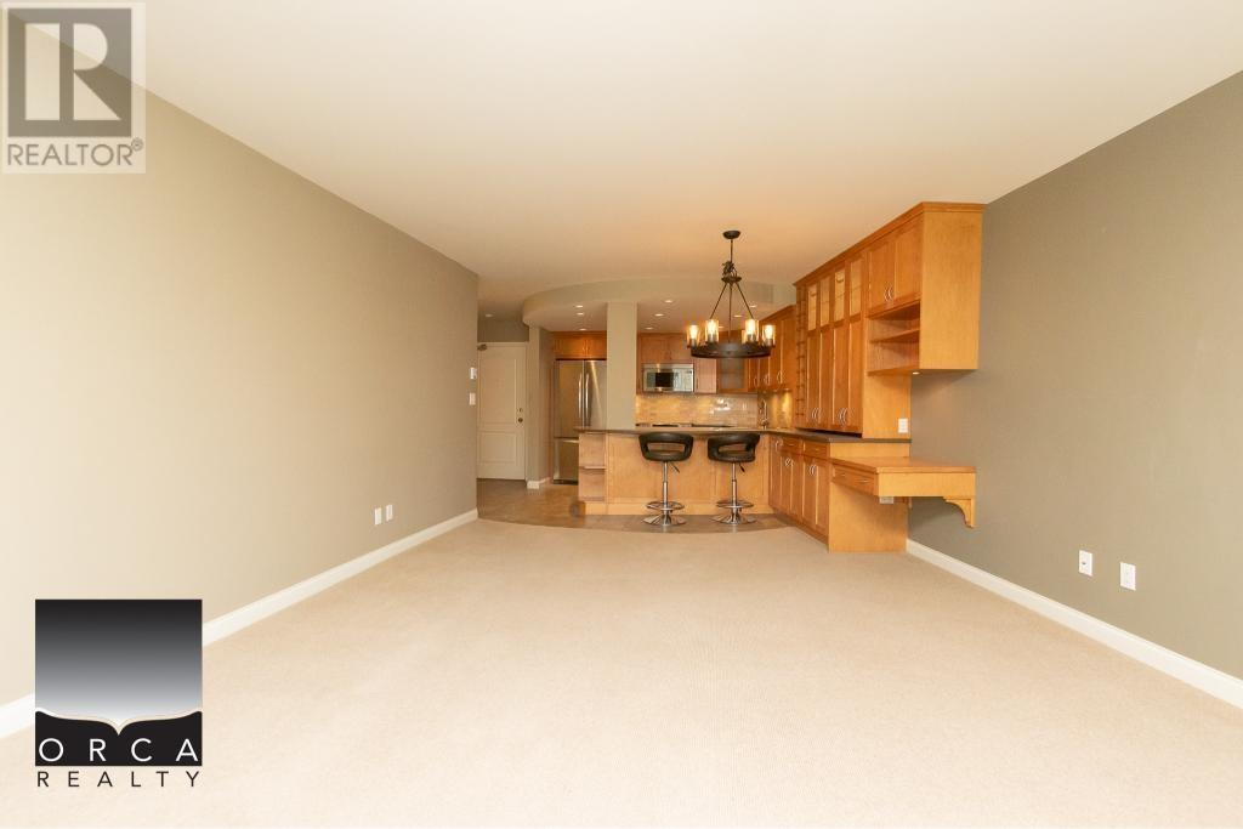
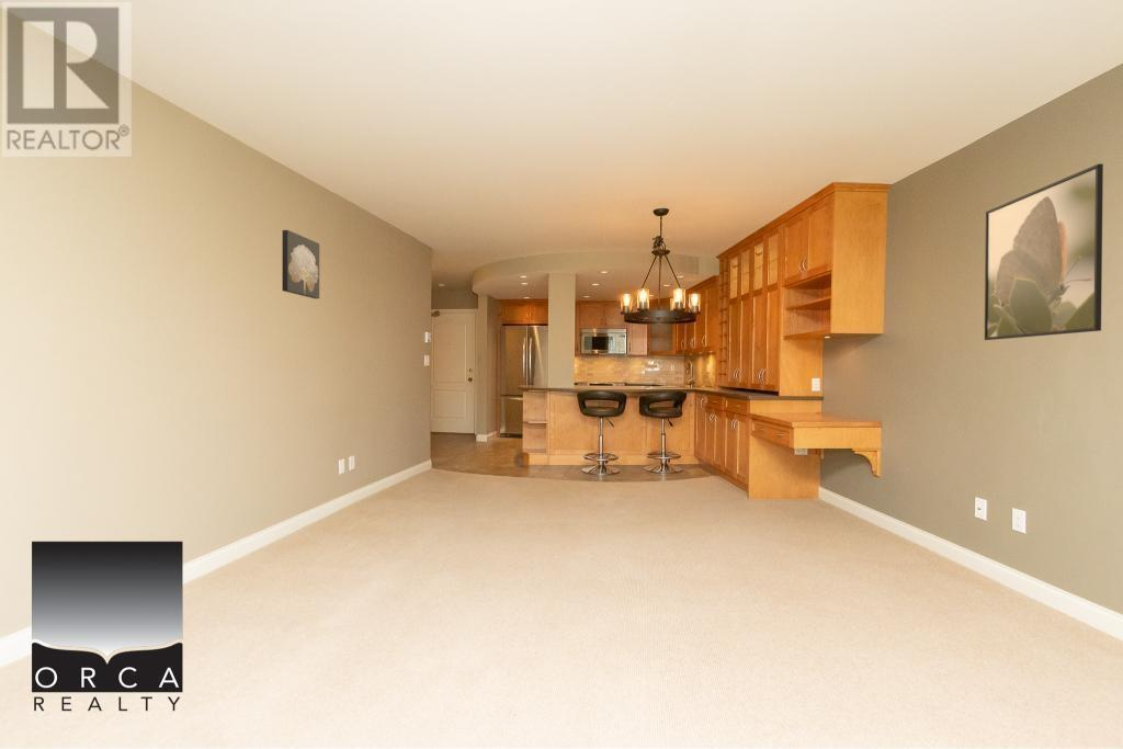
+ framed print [984,162,1104,341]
+ wall art [281,229,320,299]
